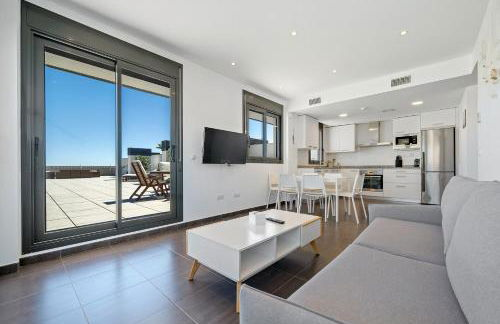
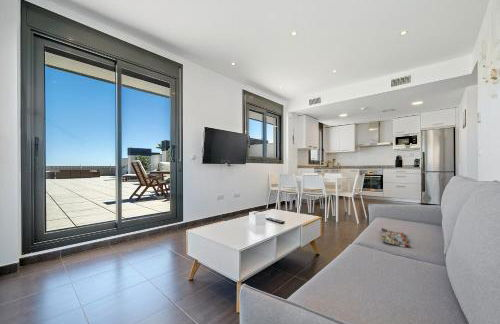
+ magazine [381,227,411,249]
